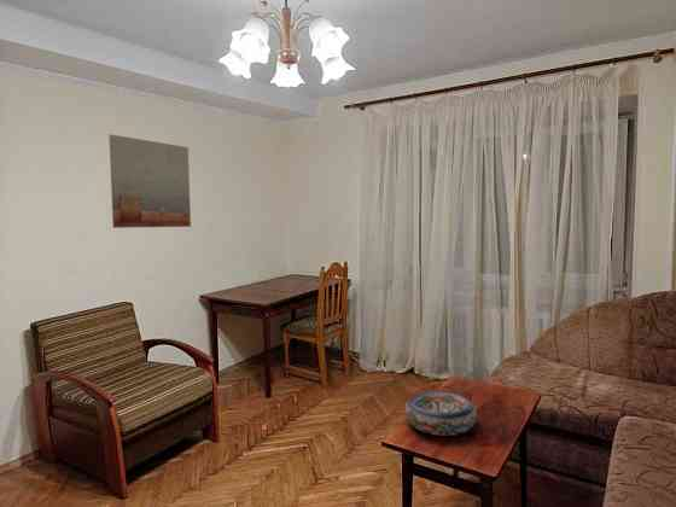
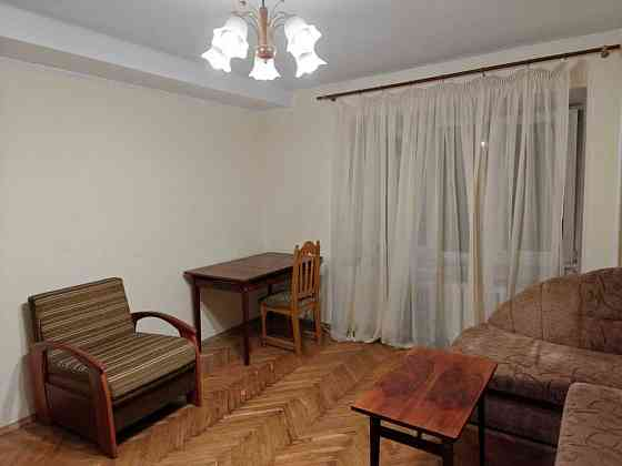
- bowl [404,390,478,437]
- wall art [107,134,192,229]
